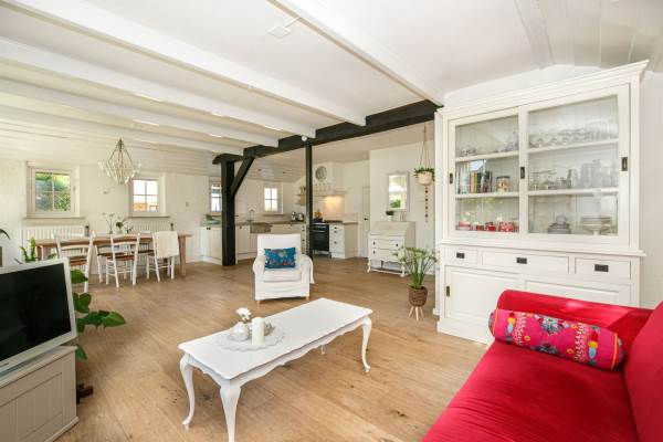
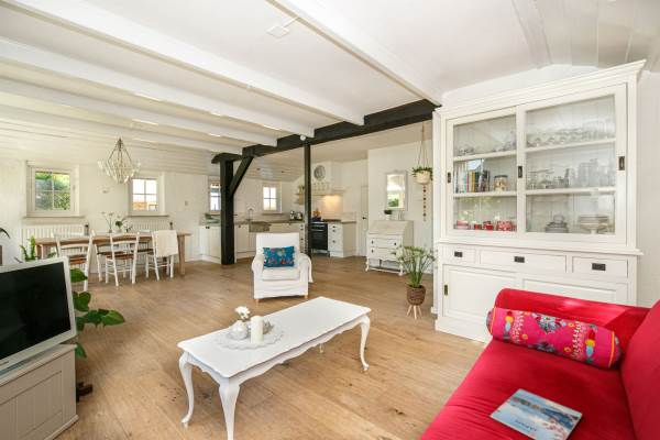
+ magazine [490,388,583,440]
